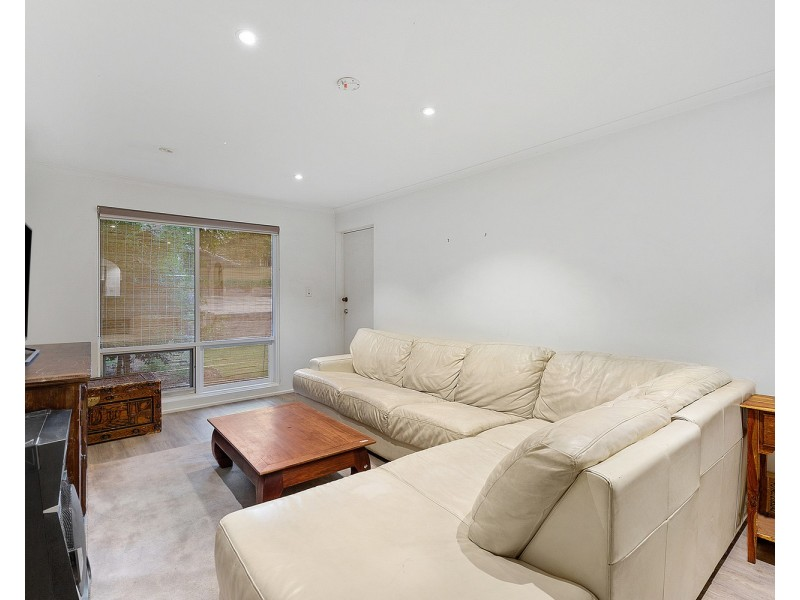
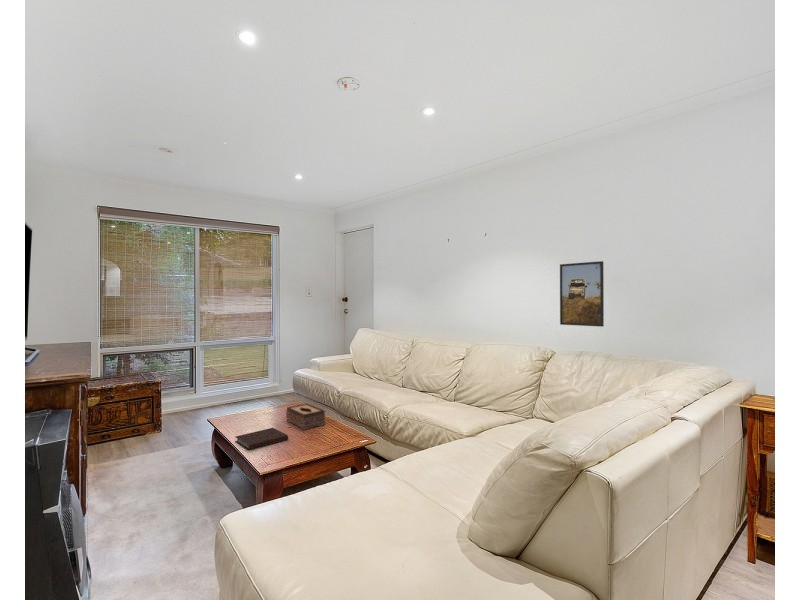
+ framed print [559,260,605,328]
+ notebook [234,427,289,451]
+ tissue box [285,403,326,431]
